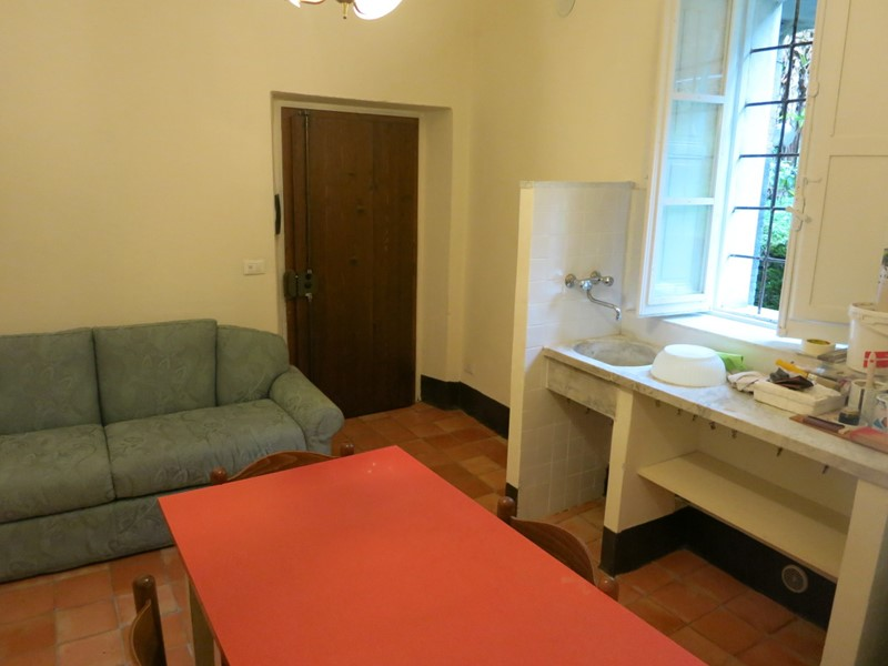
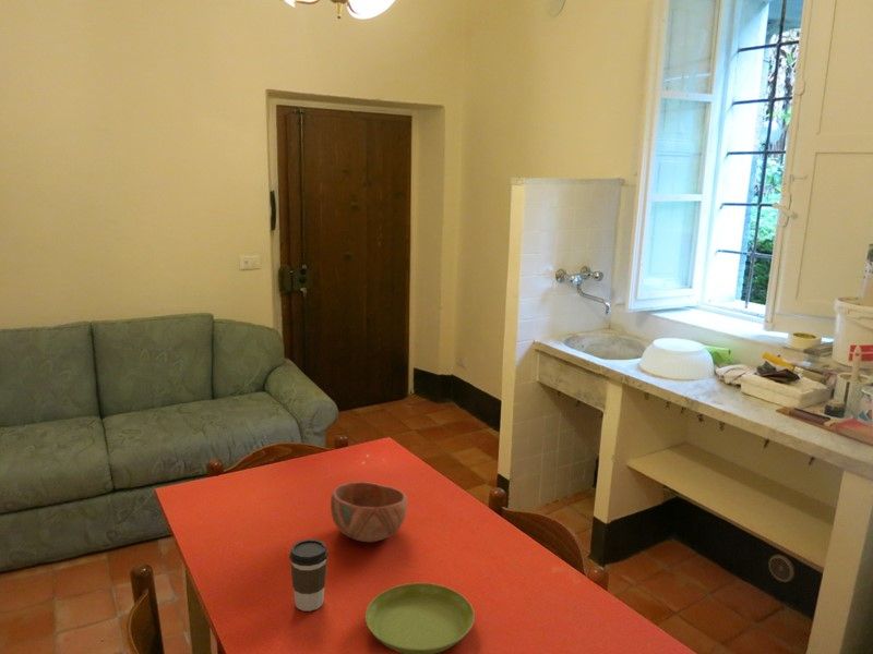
+ saucer [364,582,476,654]
+ coffee cup [288,538,330,613]
+ bowl [330,481,408,543]
